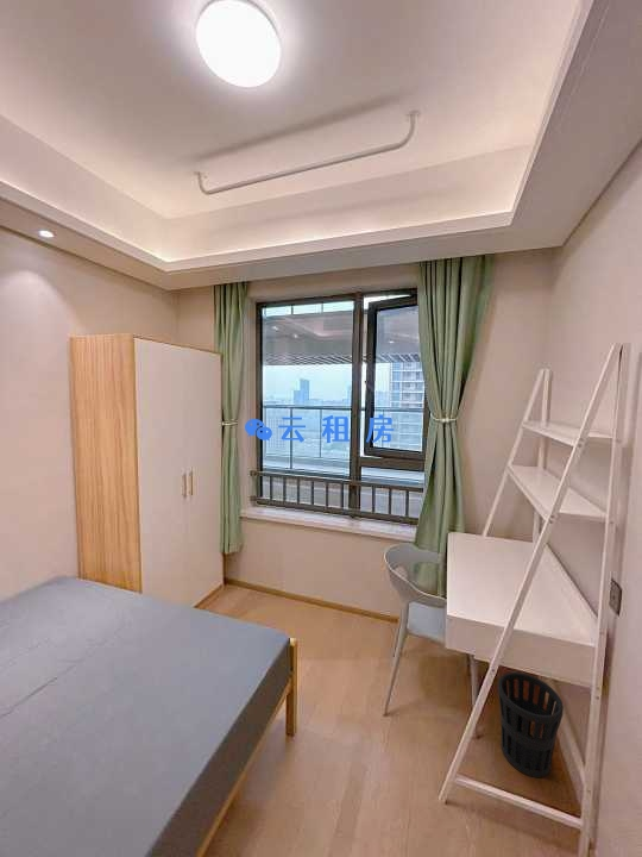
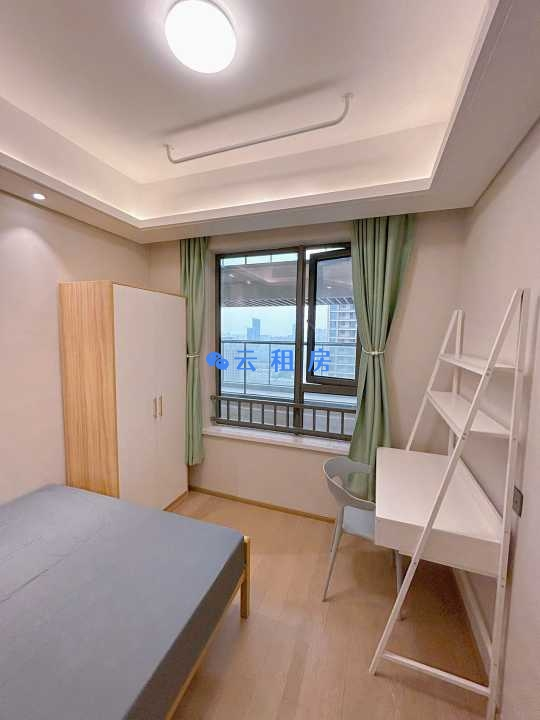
- wastebasket [497,671,565,778]
